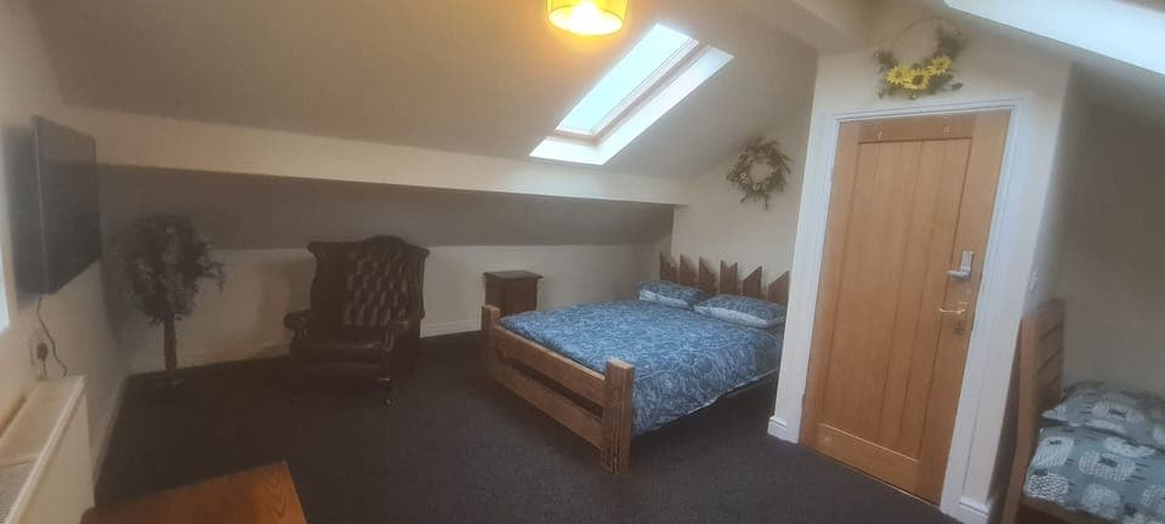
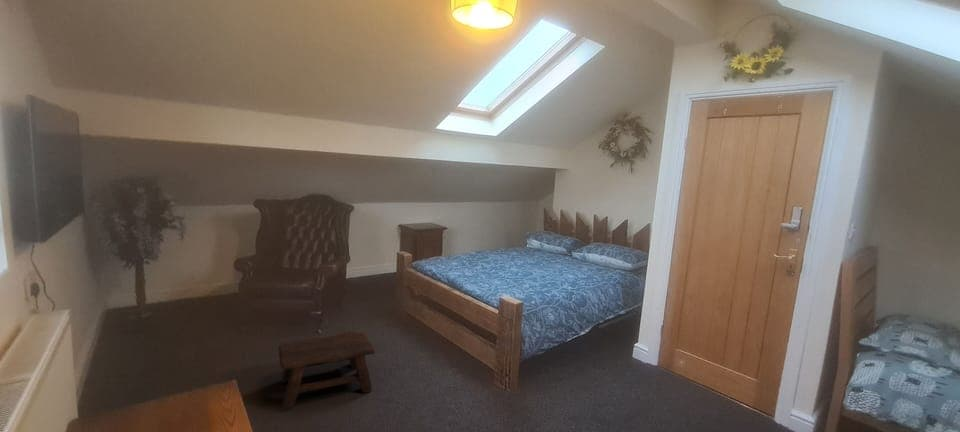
+ stool [278,331,376,410]
